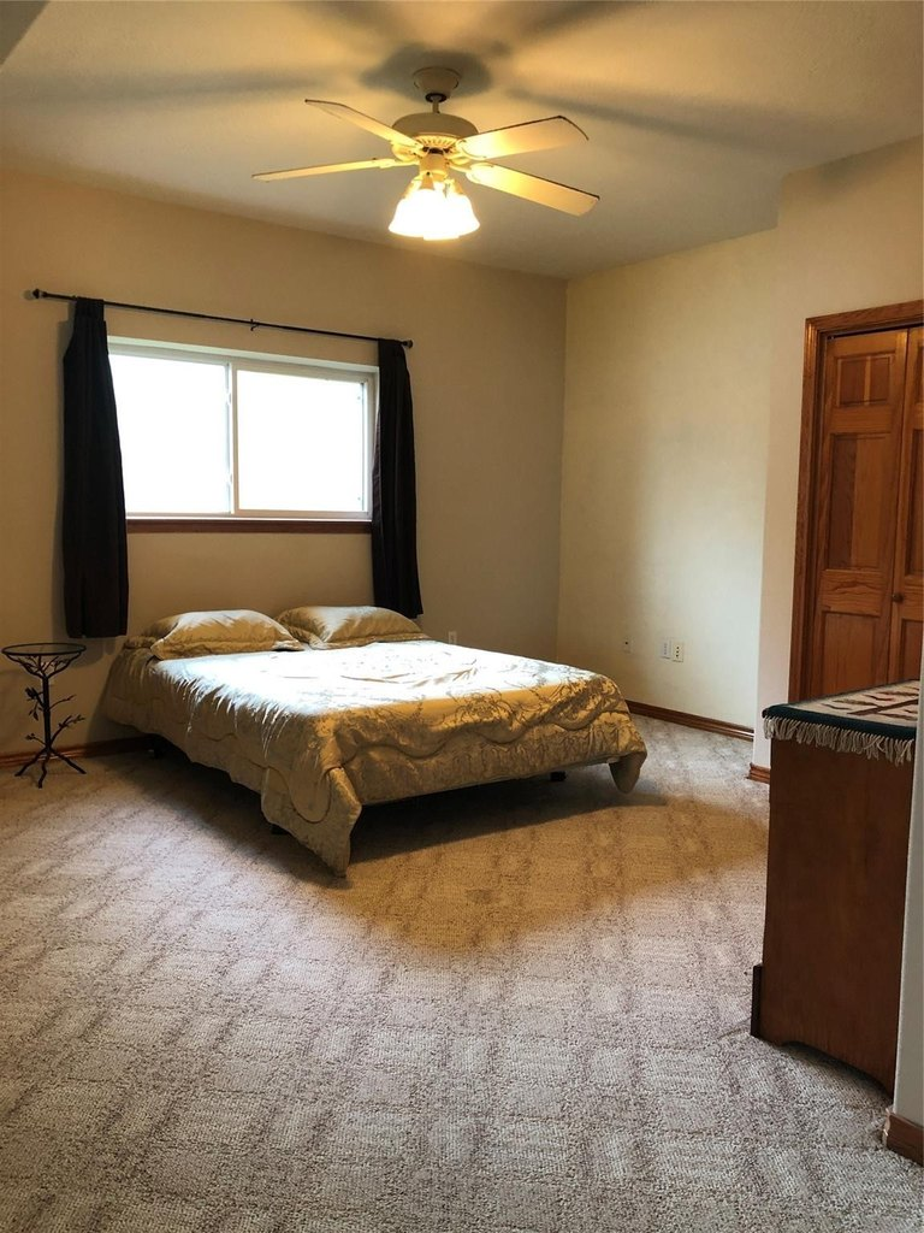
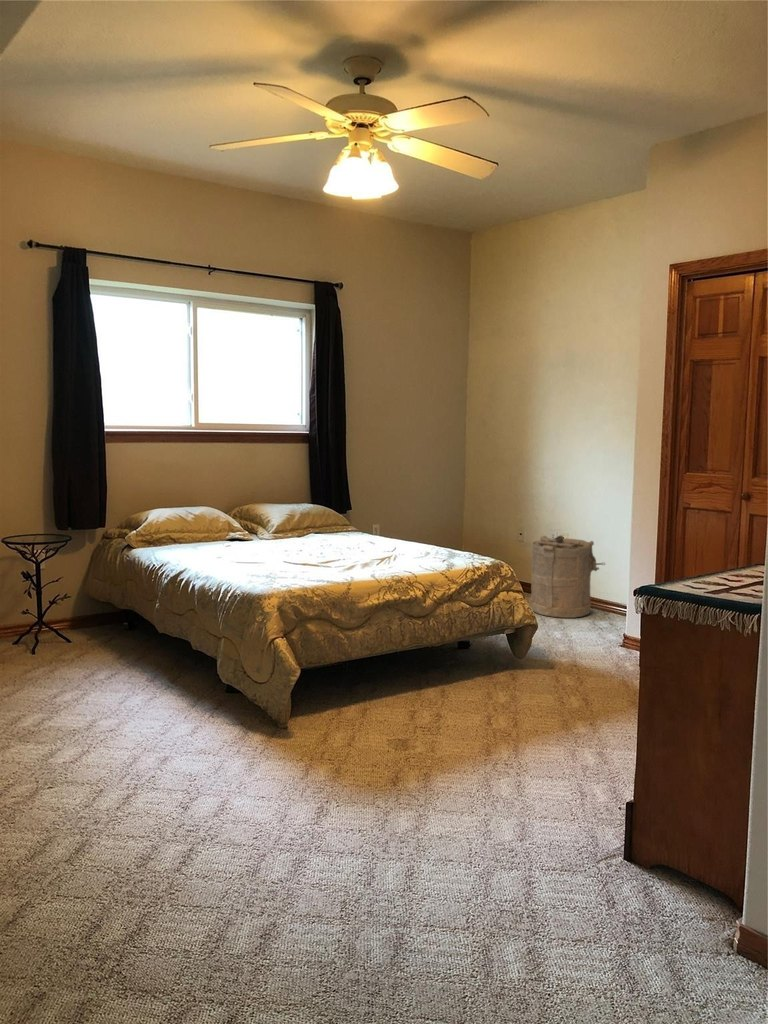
+ laundry hamper [530,534,606,619]
